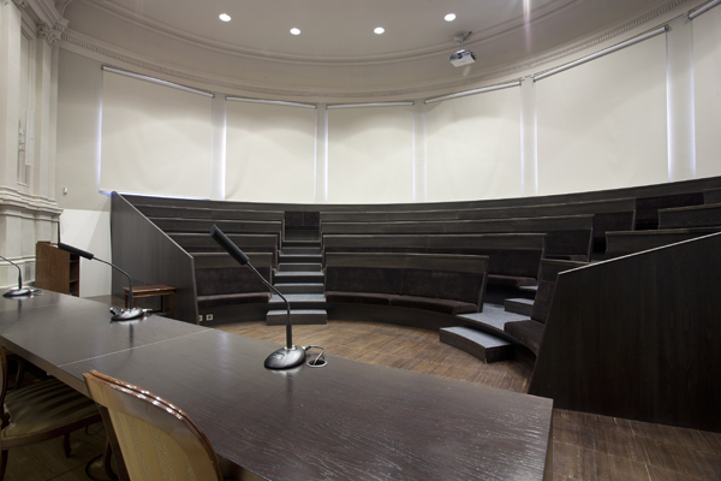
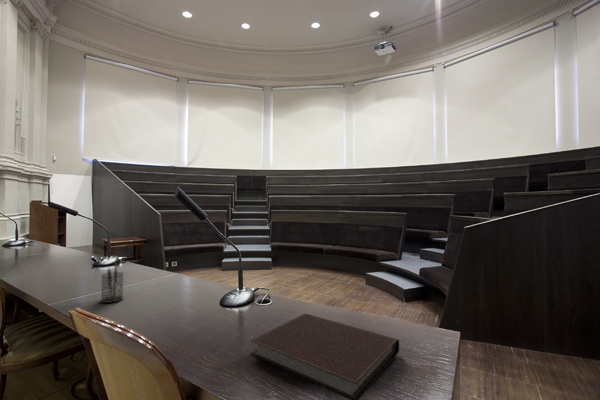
+ notebook [249,313,400,400]
+ pencil holder [100,261,125,304]
